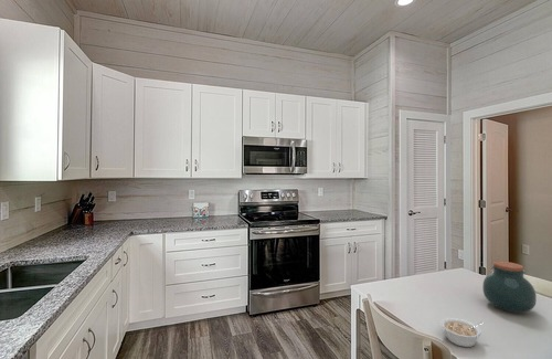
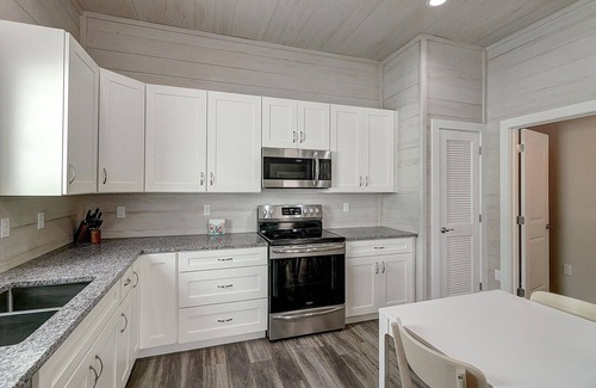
- jar [481,260,538,314]
- legume [439,317,485,348]
